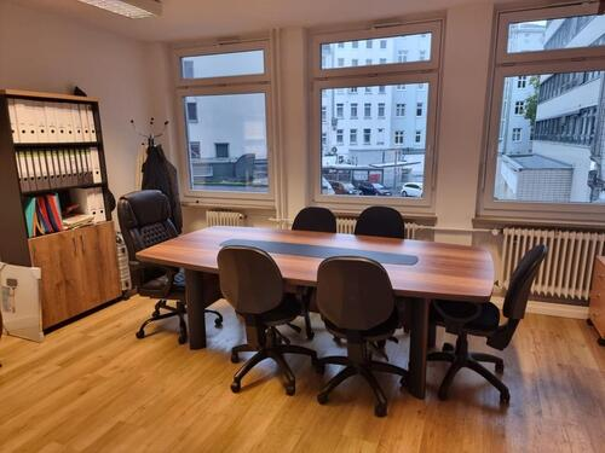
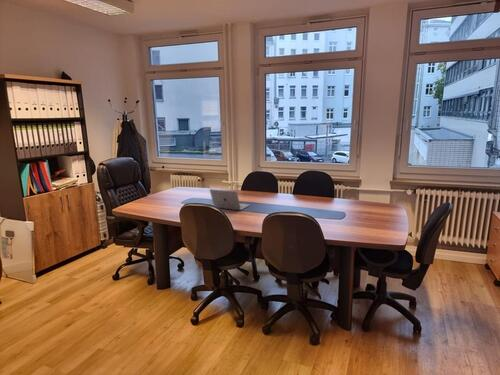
+ laptop [209,188,251,211]
